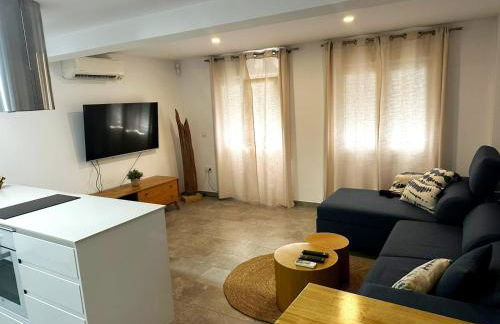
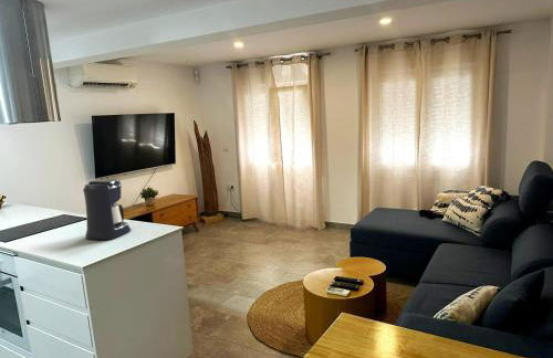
+ coffee maker [82,177,133,241]
